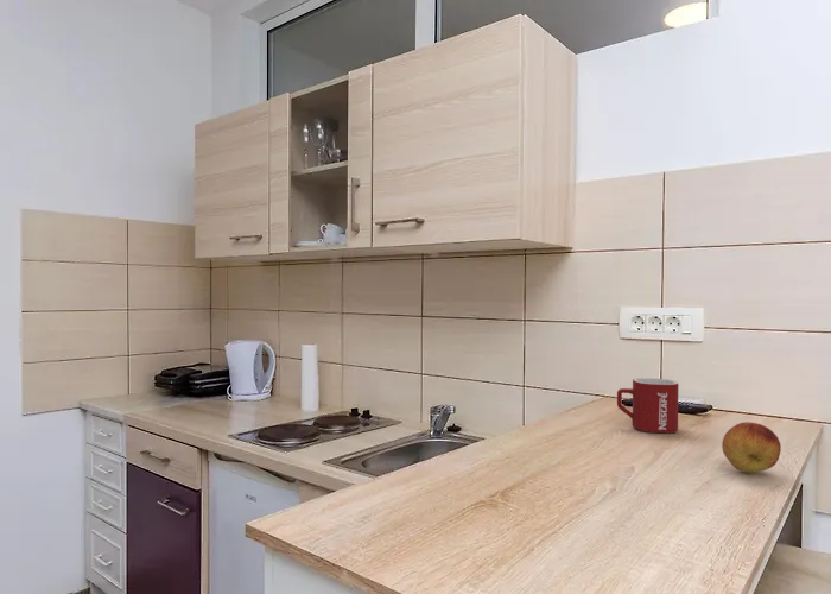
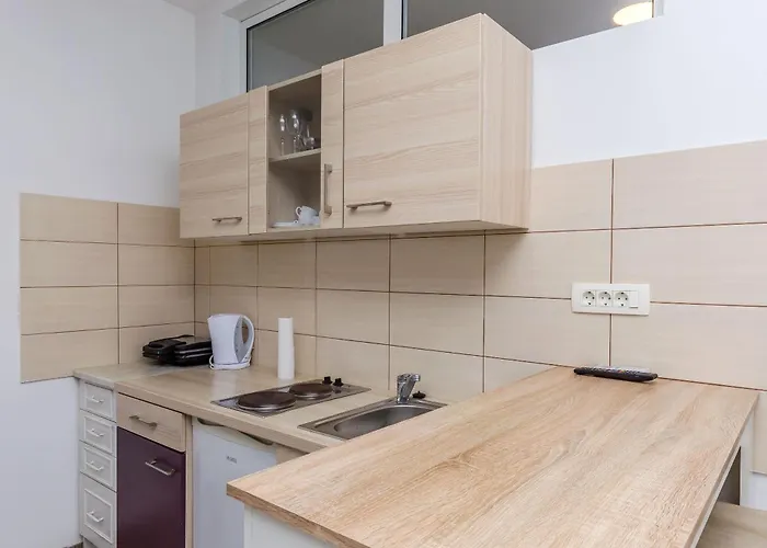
- fruit [721,421,782,474]
- mug [616,377,680,434]
